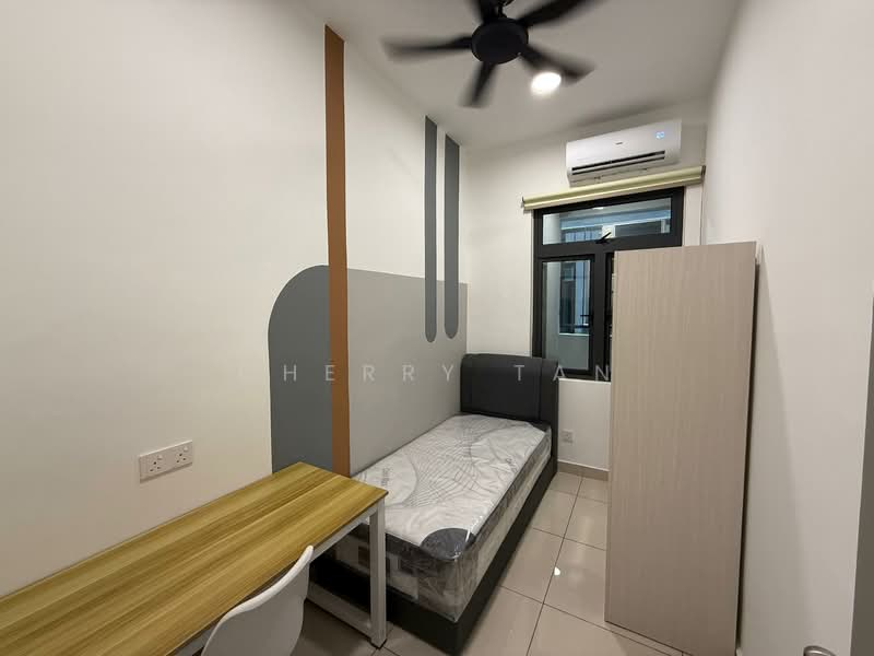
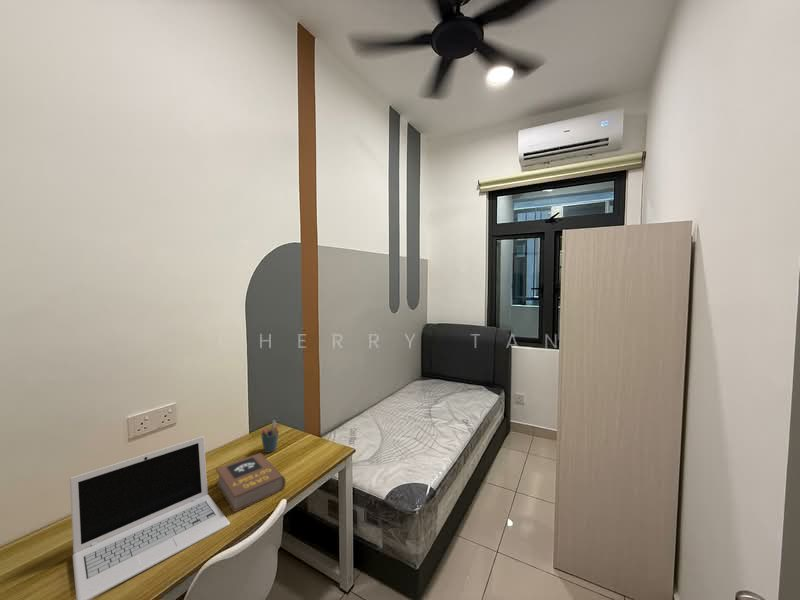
+ pen holder [260,419,280,454]
+ laptop [69,435,231,600]
+ book [215,452,287,513]
